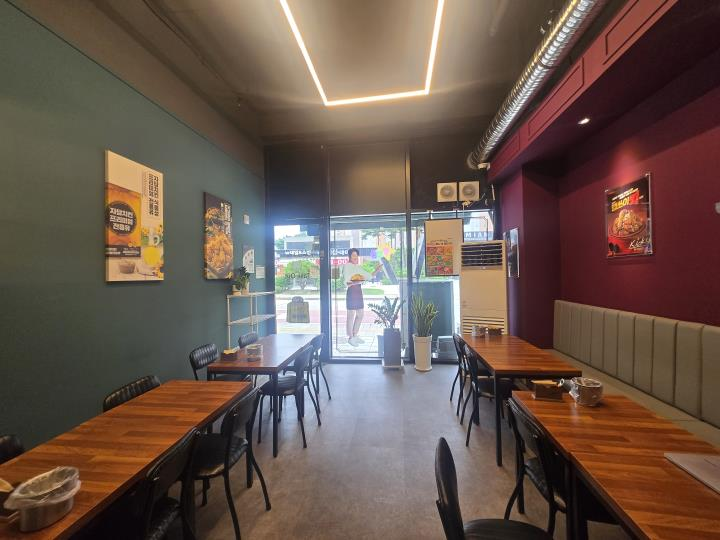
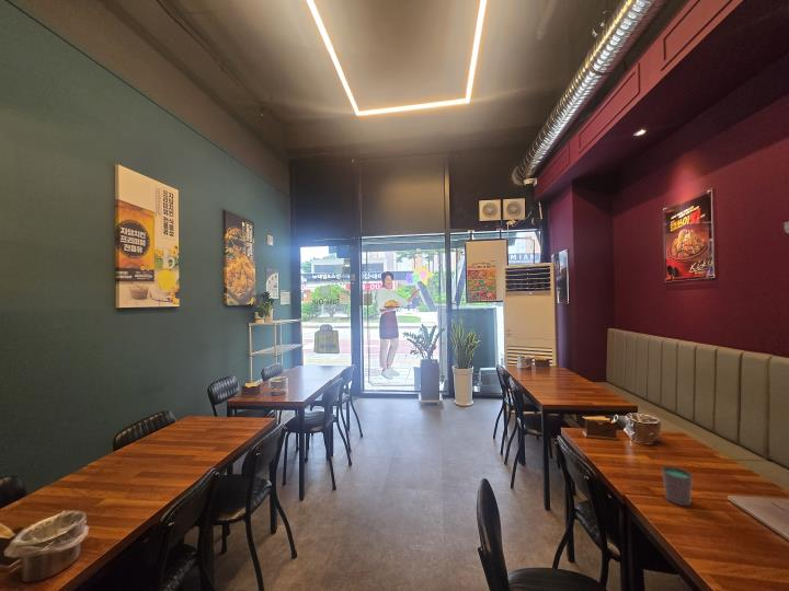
+ cup [661,465,694,507]
